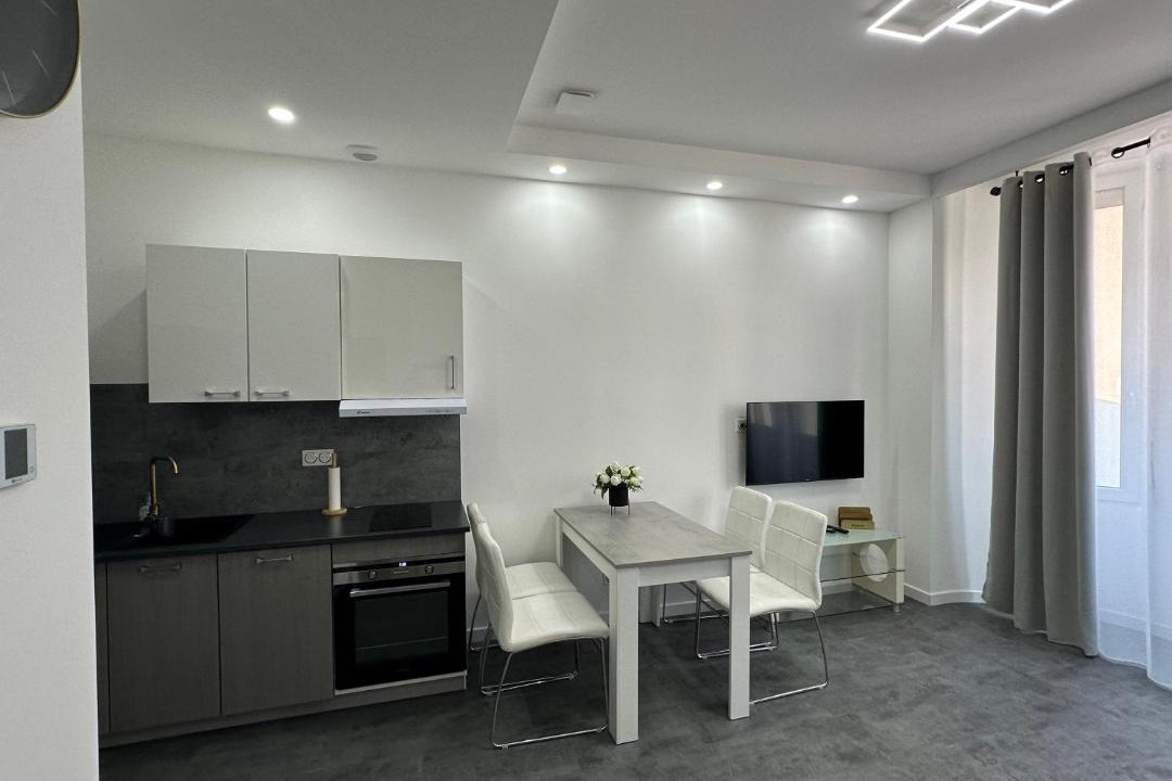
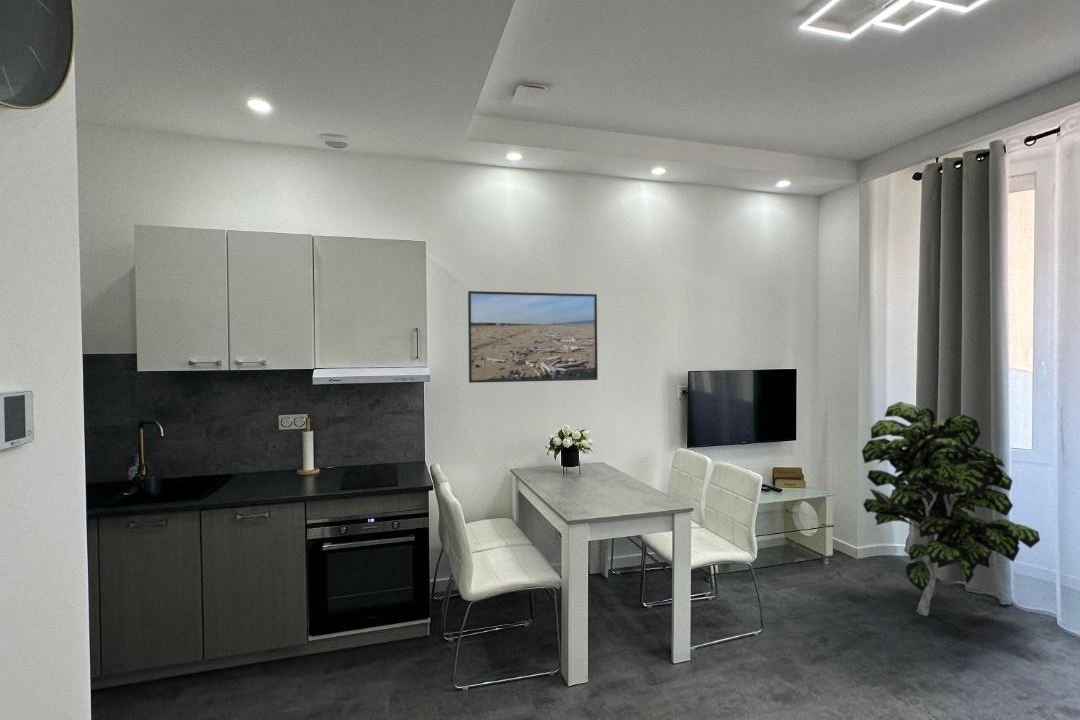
+ indoor plant [861,401,1041,617]
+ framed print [467,290,599,384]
